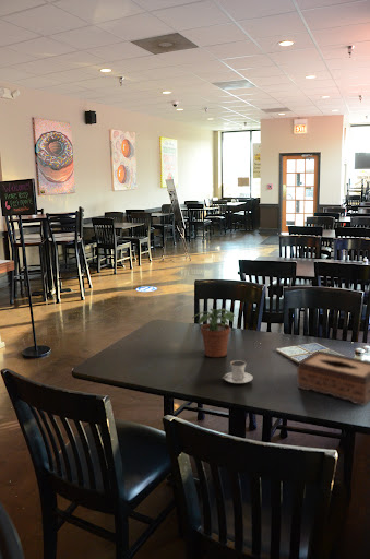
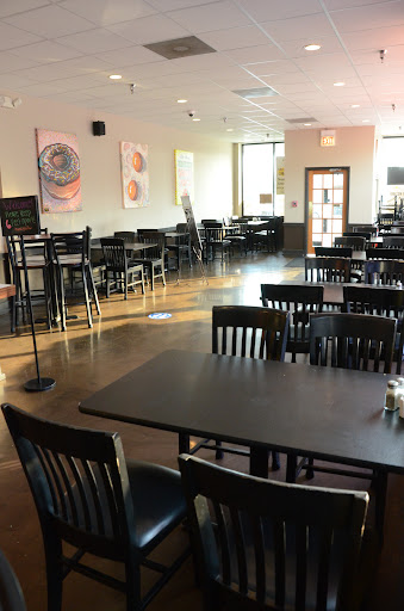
- cappuccino [220,359,254,384]
- potted plant [191,307,237,358]
- drink coaster [275,342,347,364]
- tissue box [296,350,370,407]
